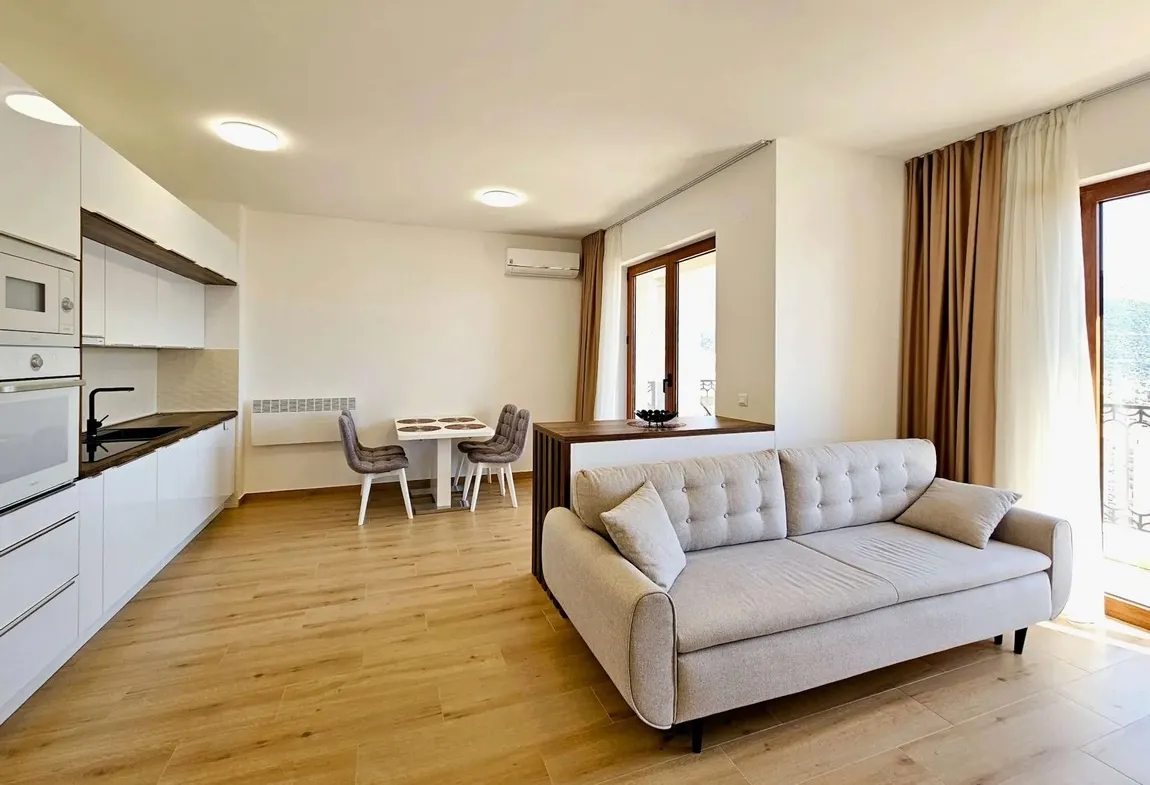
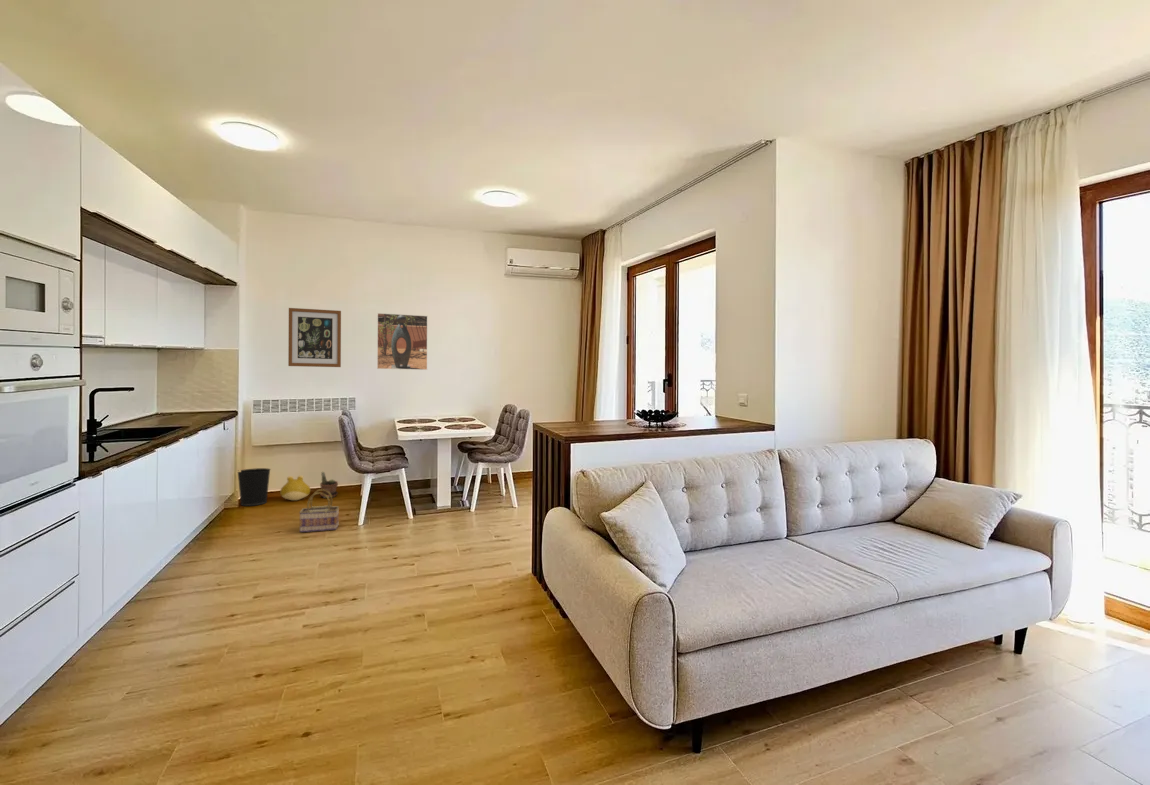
+ potted plant [319,471,339,499]
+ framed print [376,312,428,371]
+ wall art [287,307,342,368]
+ wastebasket [237,467,272,507]
+ basket [298,488,340,533]
+ plush toy [279,474,311,501]
